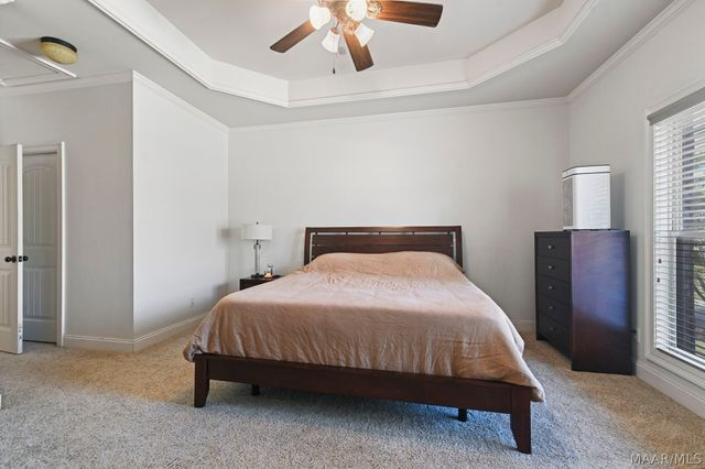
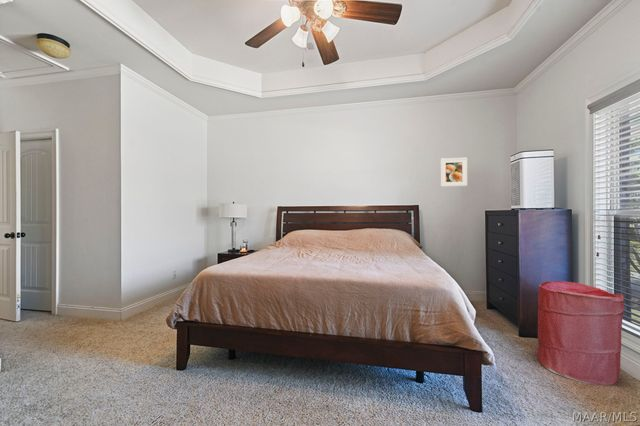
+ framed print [440,157,468,187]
+ laundry hamper [536,280,625,386]
